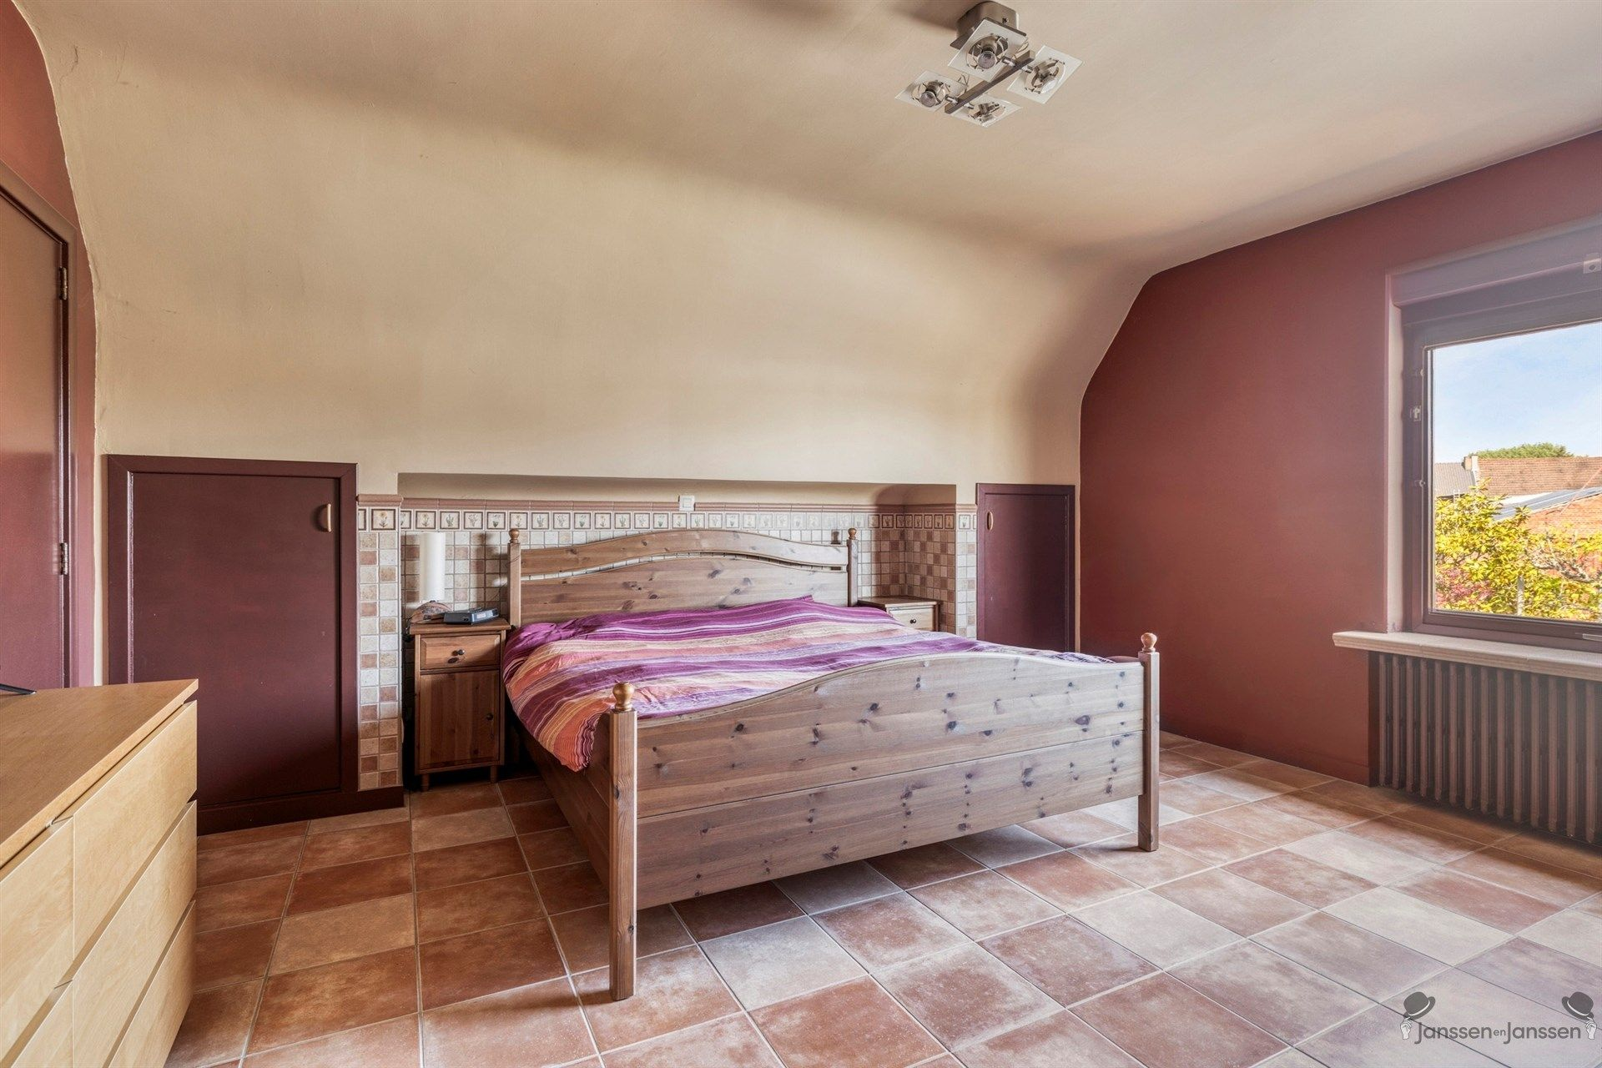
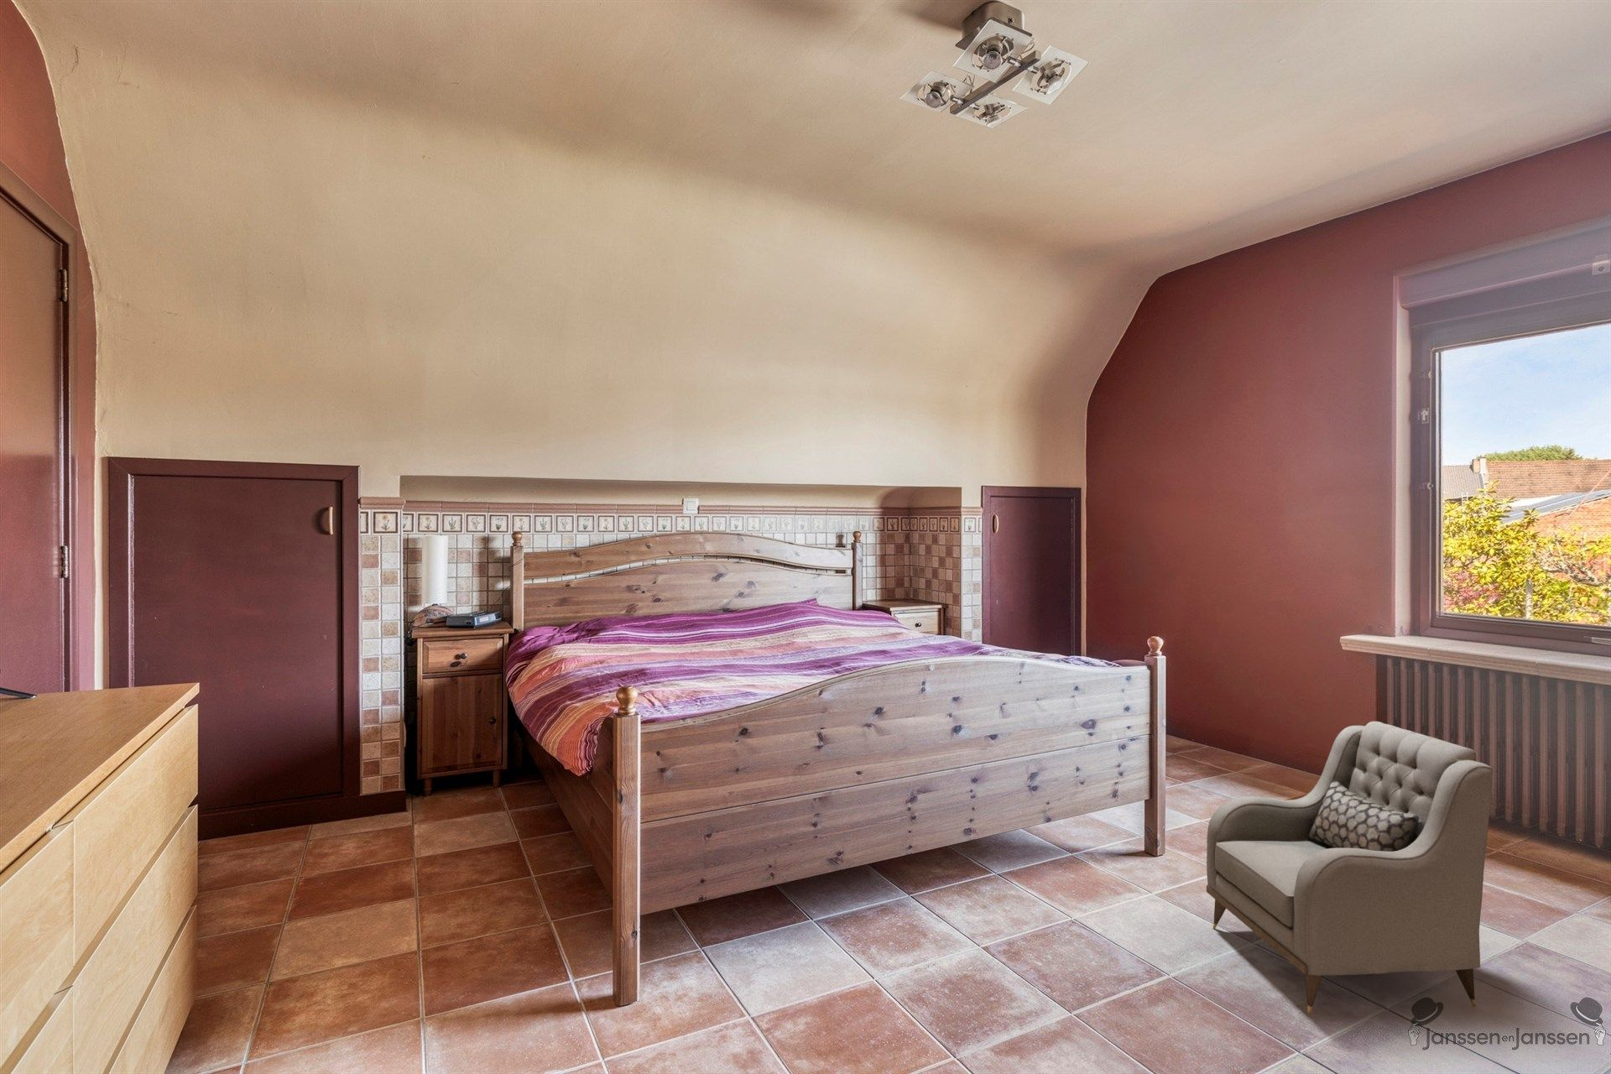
+ armchair [1206,720,1494,1014]
